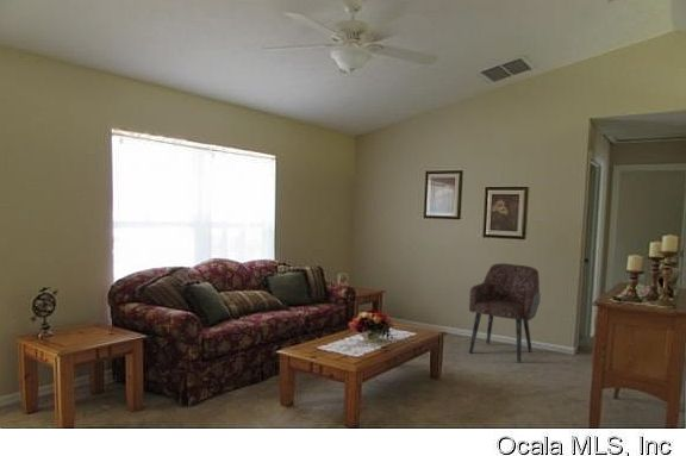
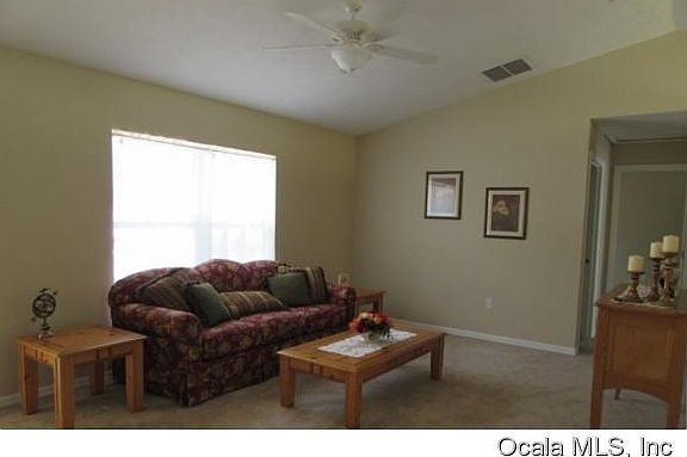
- armchair [468,262,542,364]
